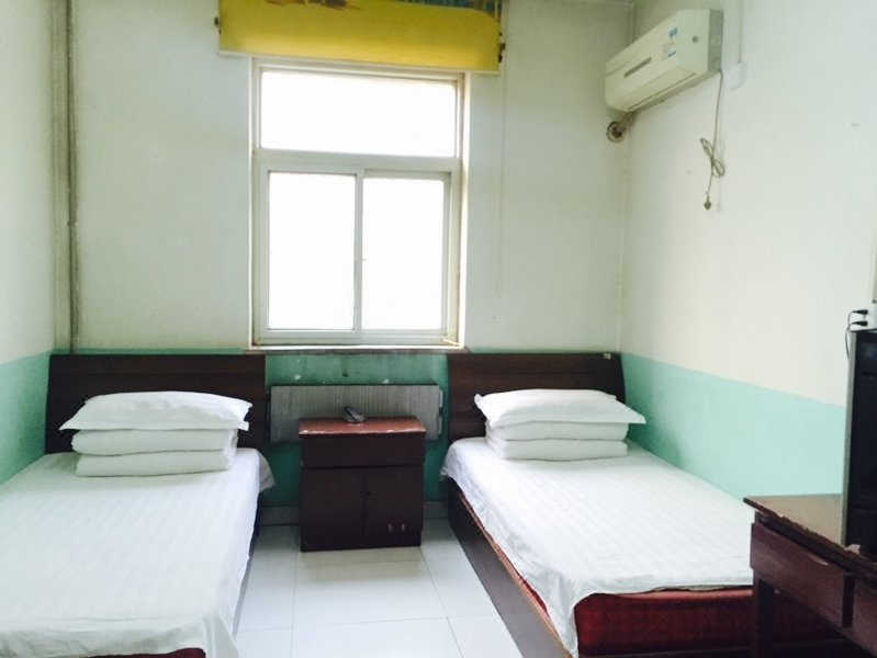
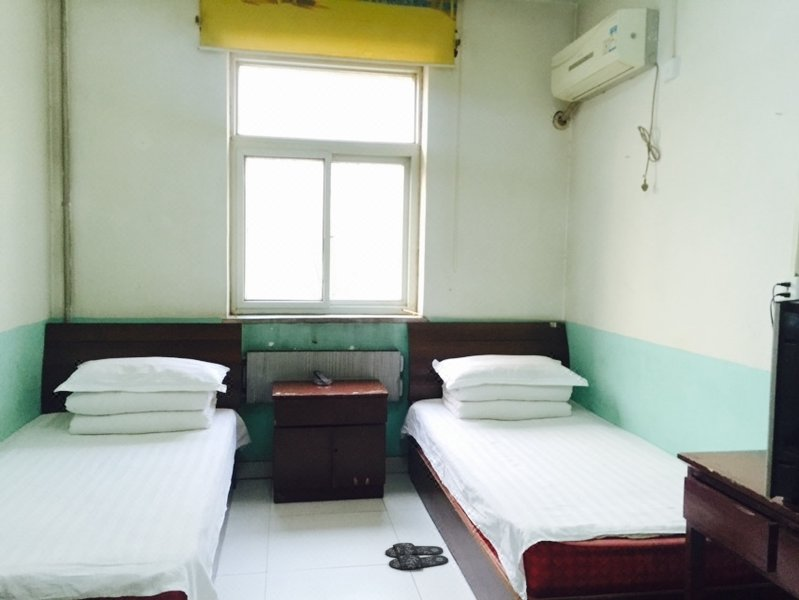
+ slippers [384,542,449,571]
